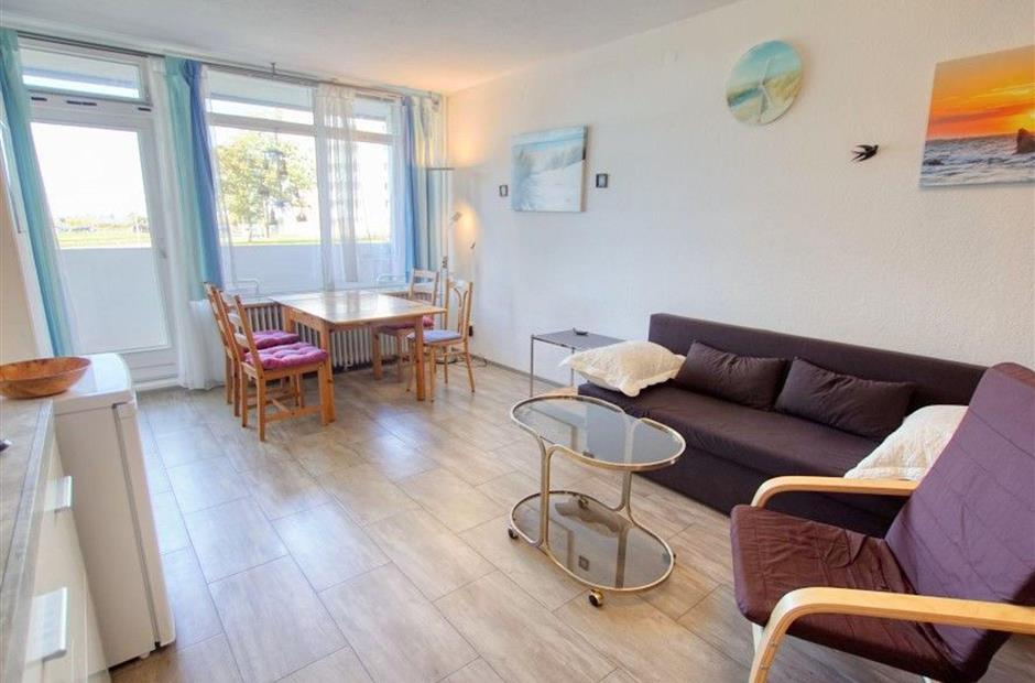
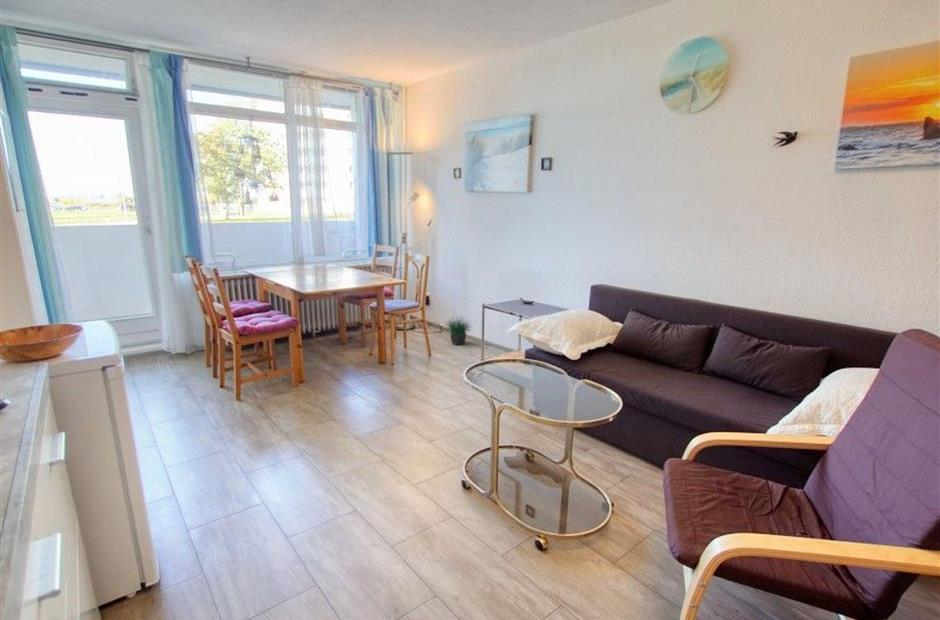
+ potted plant [440,310,474,346]
